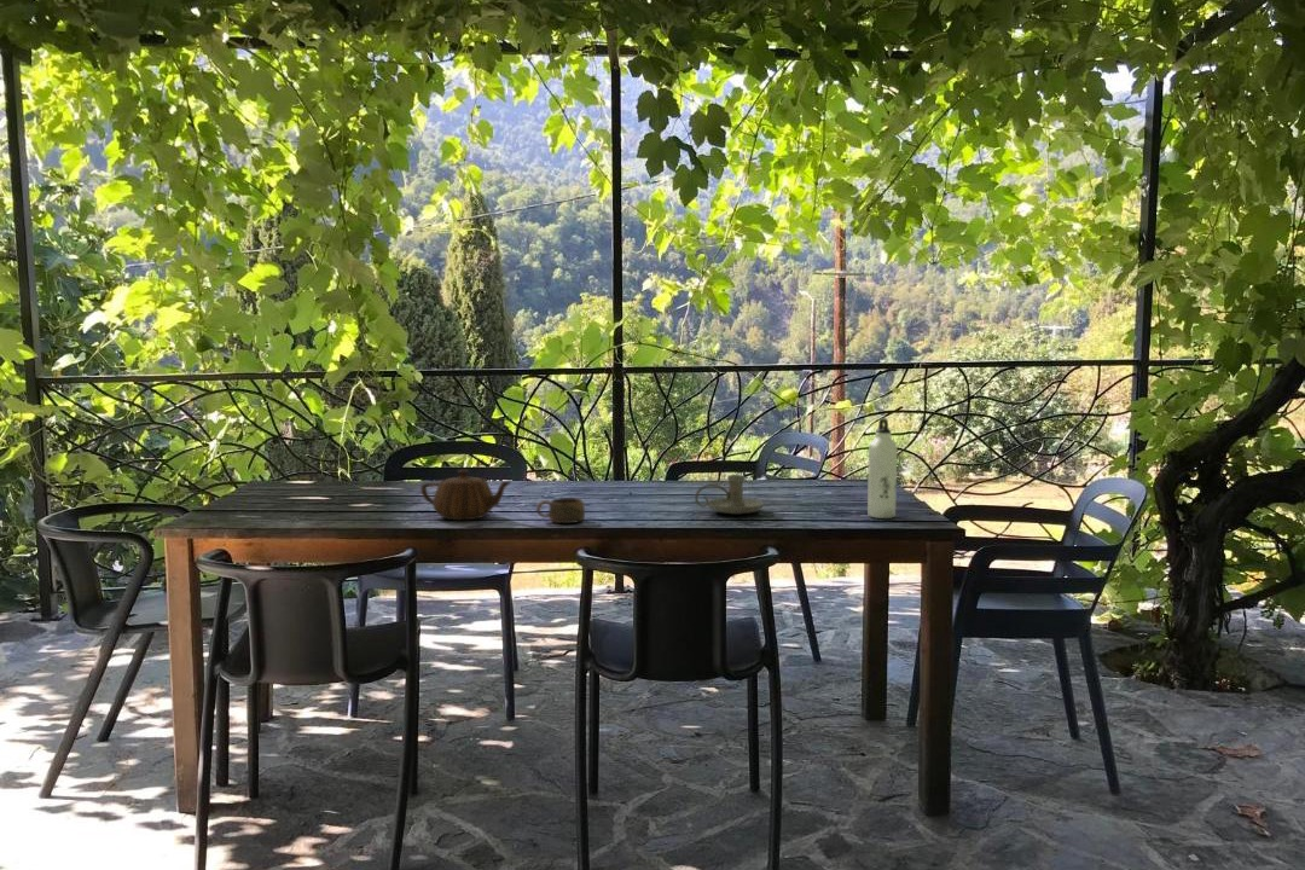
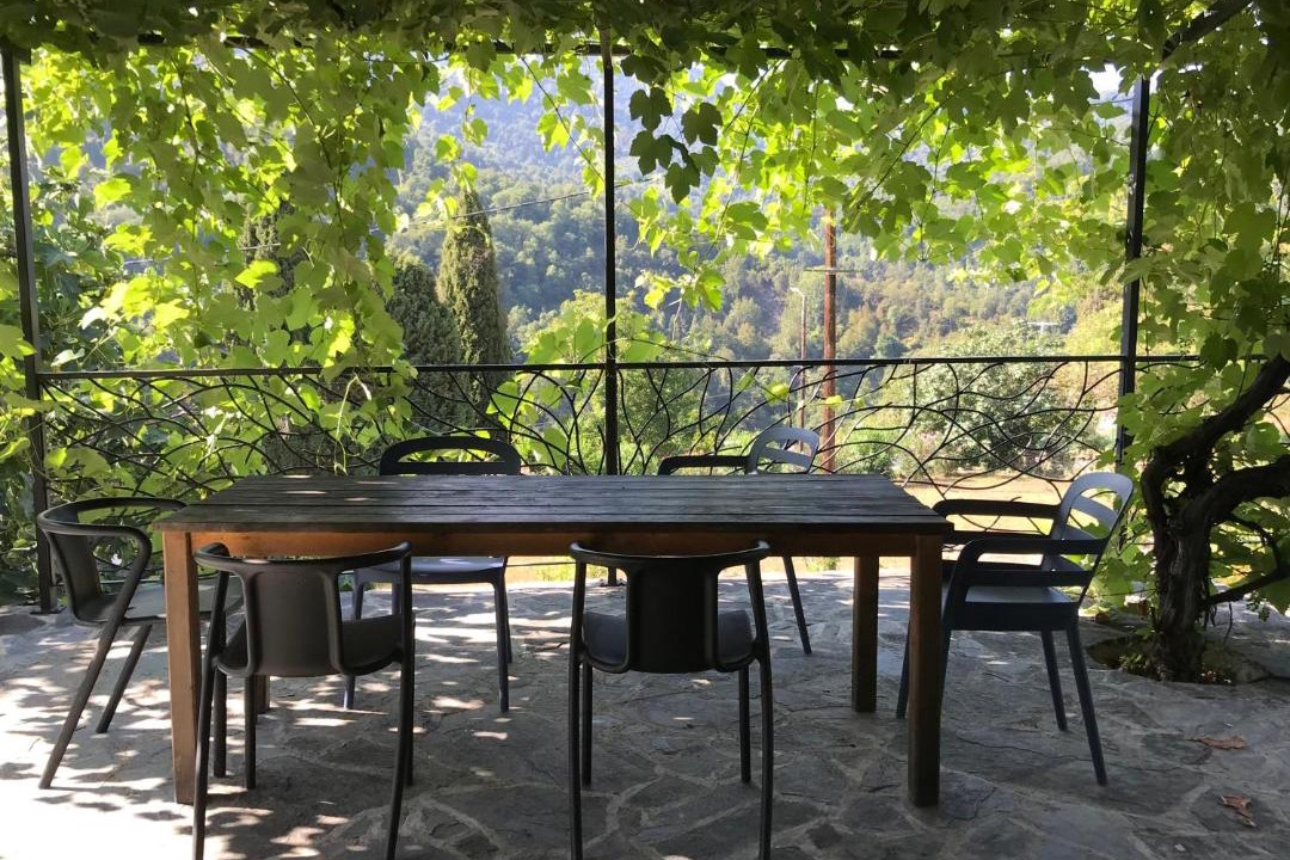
- water bottle [866,417,898,520]
- candle holder [694,474,765,515]
- teapot [419,469,514,521]
- cup [535,497,586,524]
